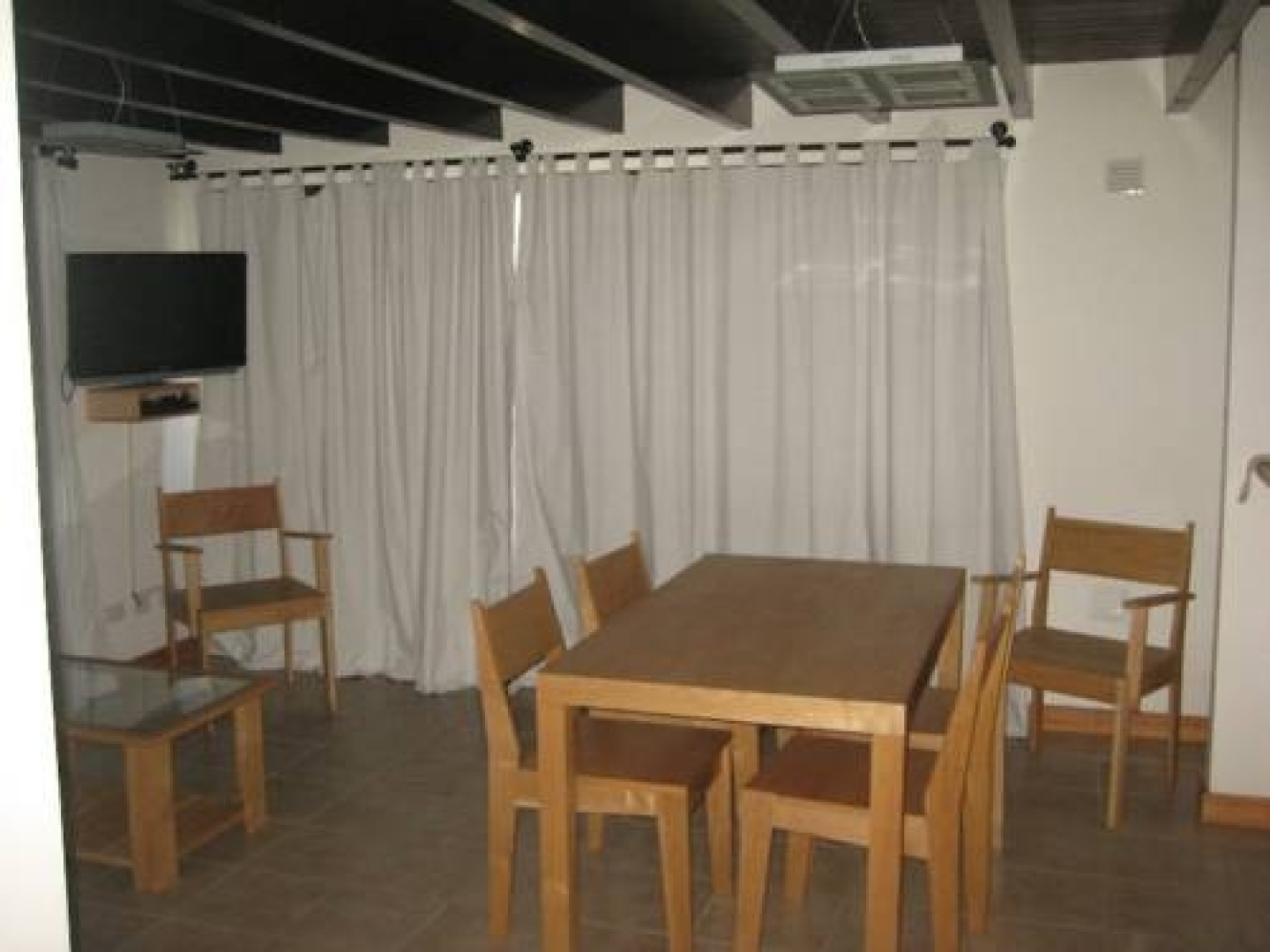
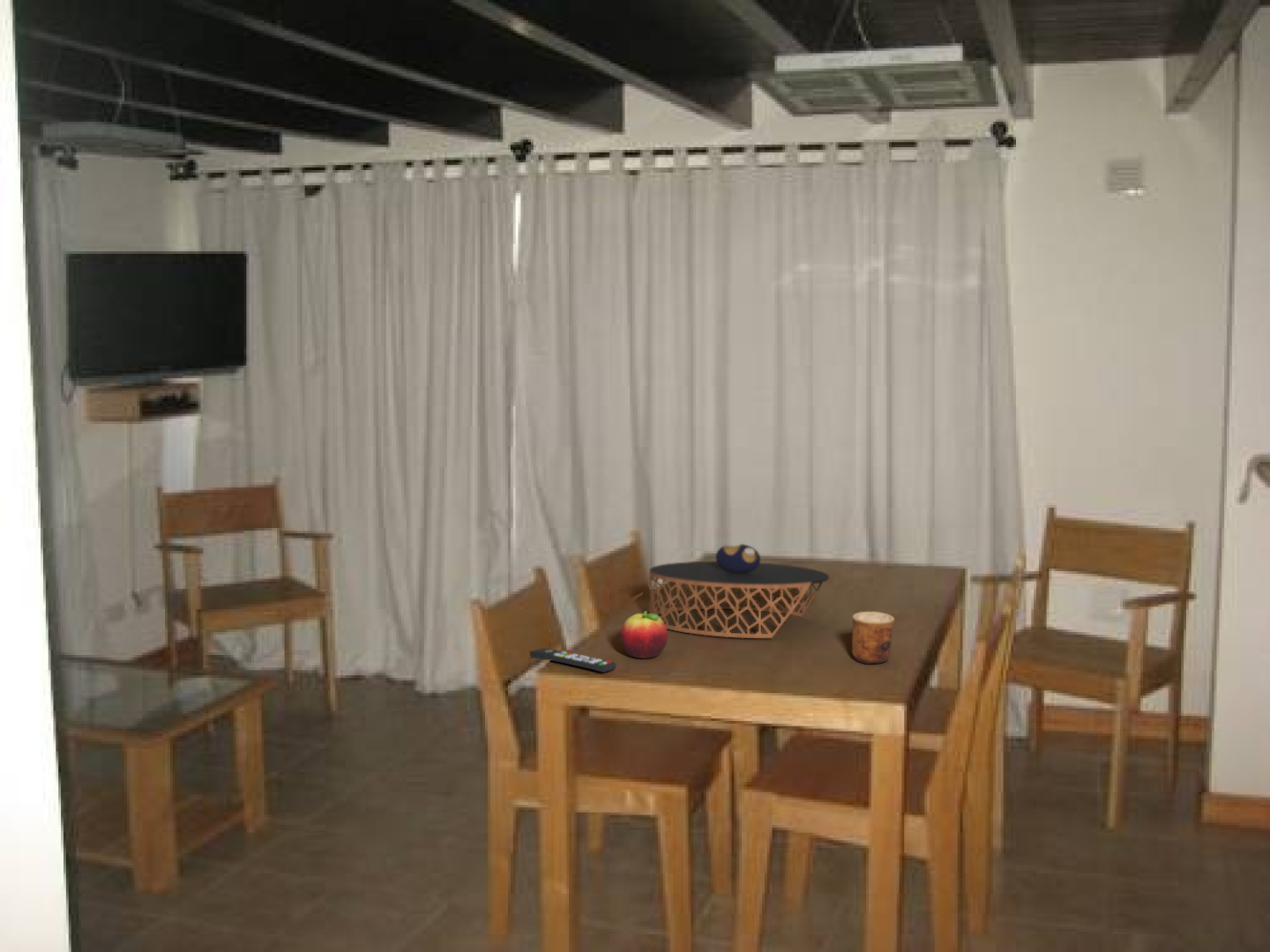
+ remote control [528,647,617,673]
+ fruit [619,610,669,659]
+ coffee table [648,543,830,639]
+ cup [851,611,895,665]
